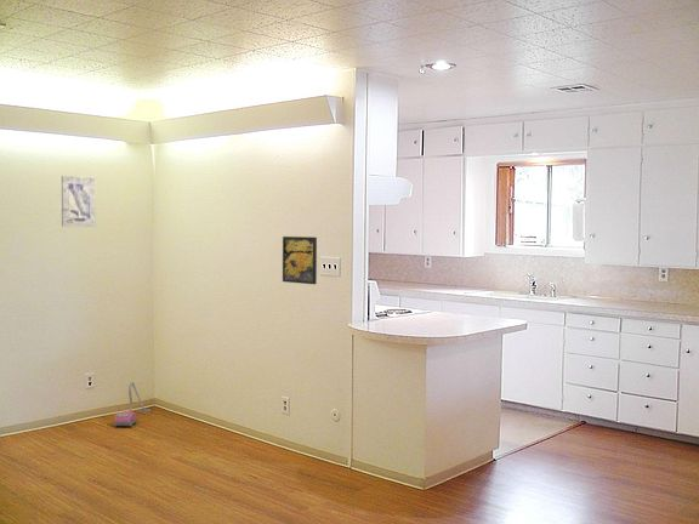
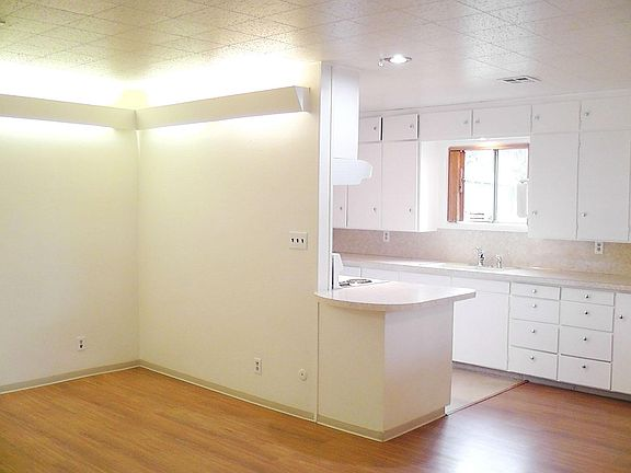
- vacuum cleaner [113,381,153,427]
- wall art [61,175,97,228]
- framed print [282,235,318,285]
